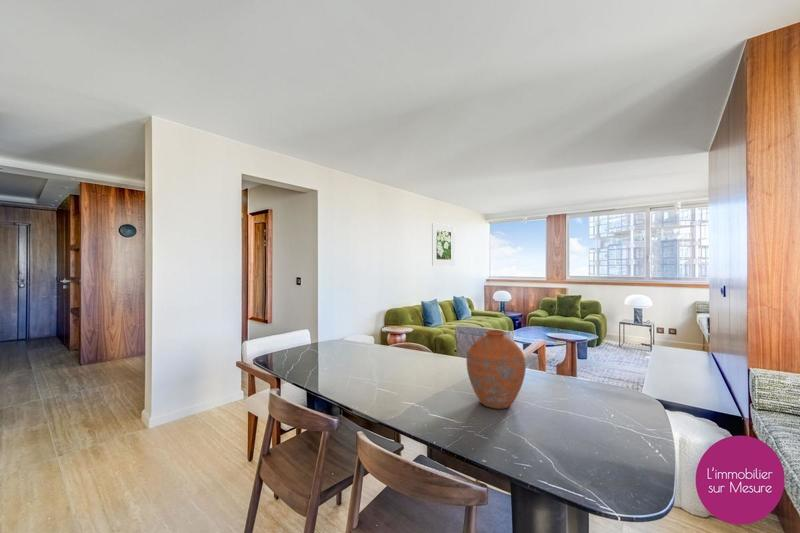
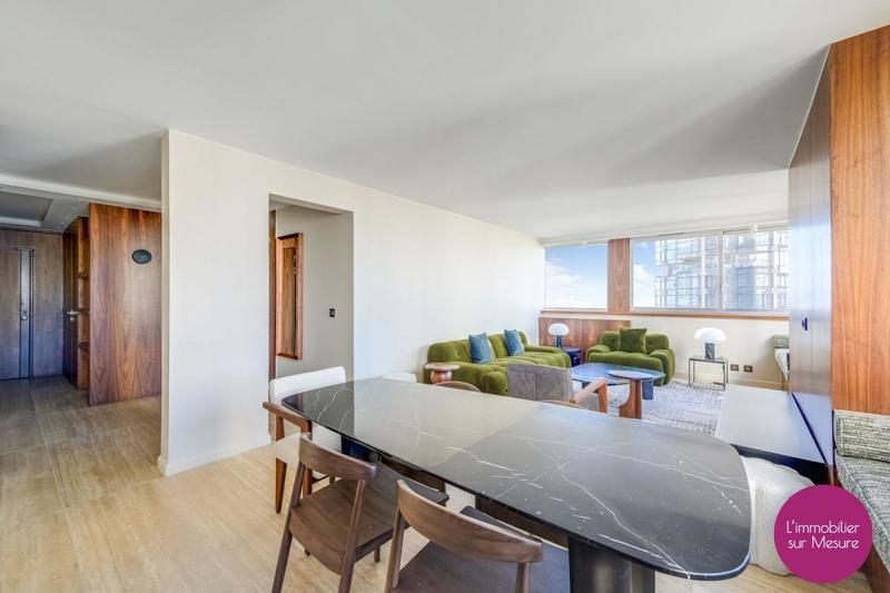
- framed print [431,222,456,267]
- vase [466,329,527,410]
